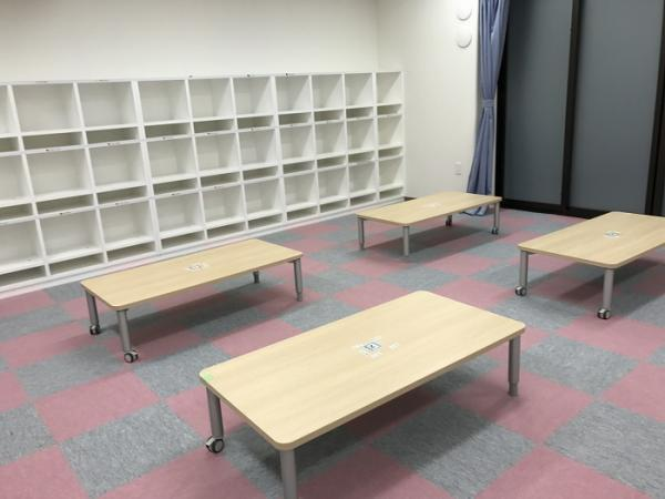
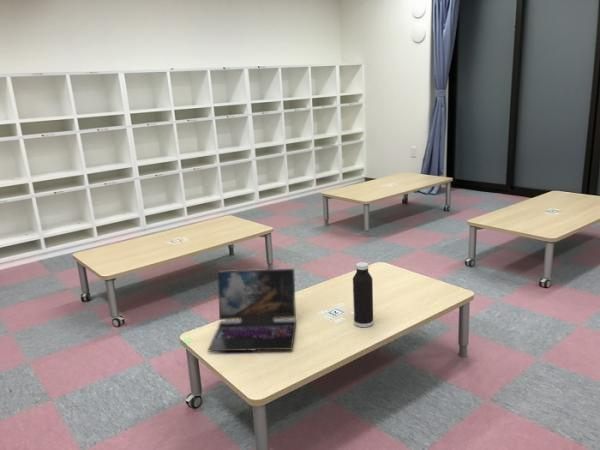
+ laptop [206,268,297,352]
+ water bottle [352,261,374,328]
